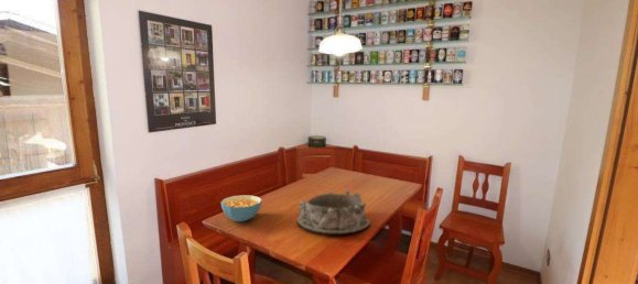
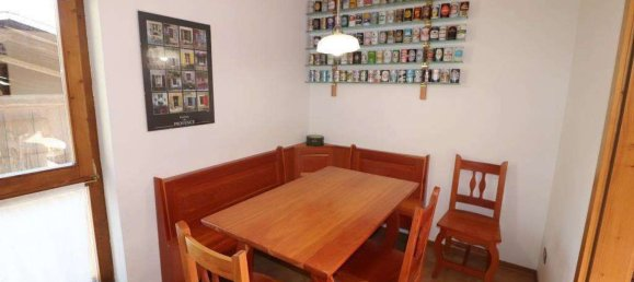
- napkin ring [295,189,371,236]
- cereal bowl [219,194,262,222]
